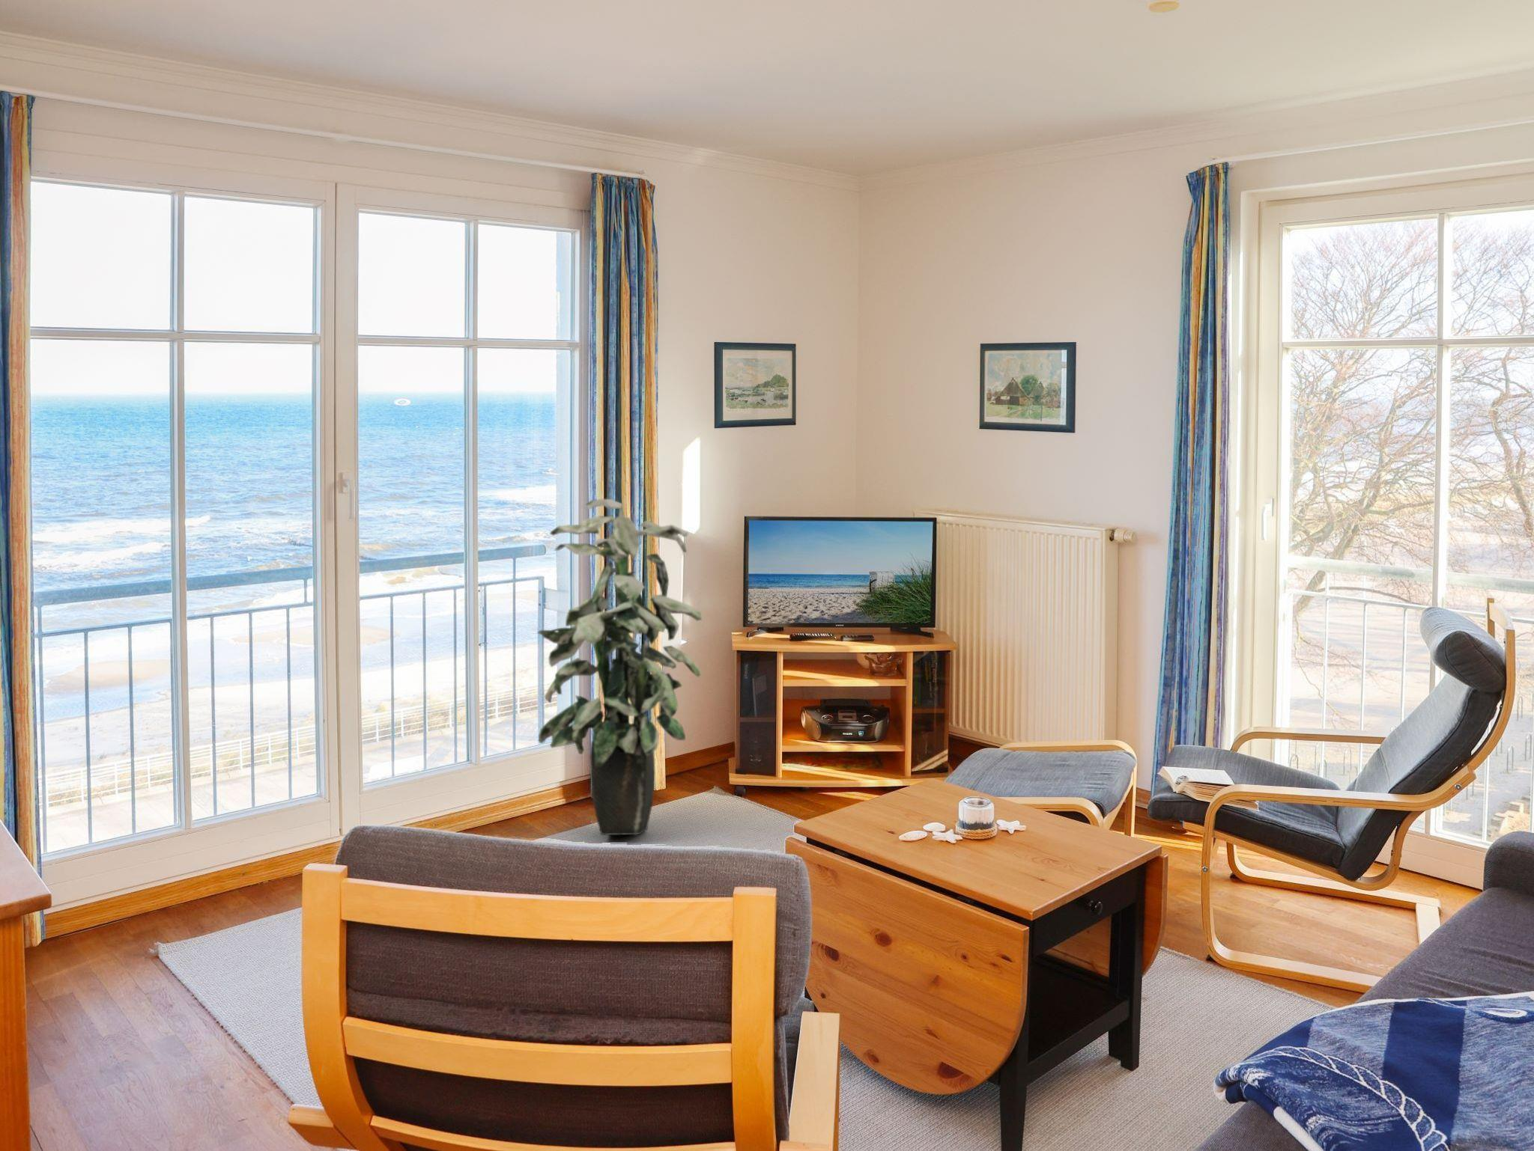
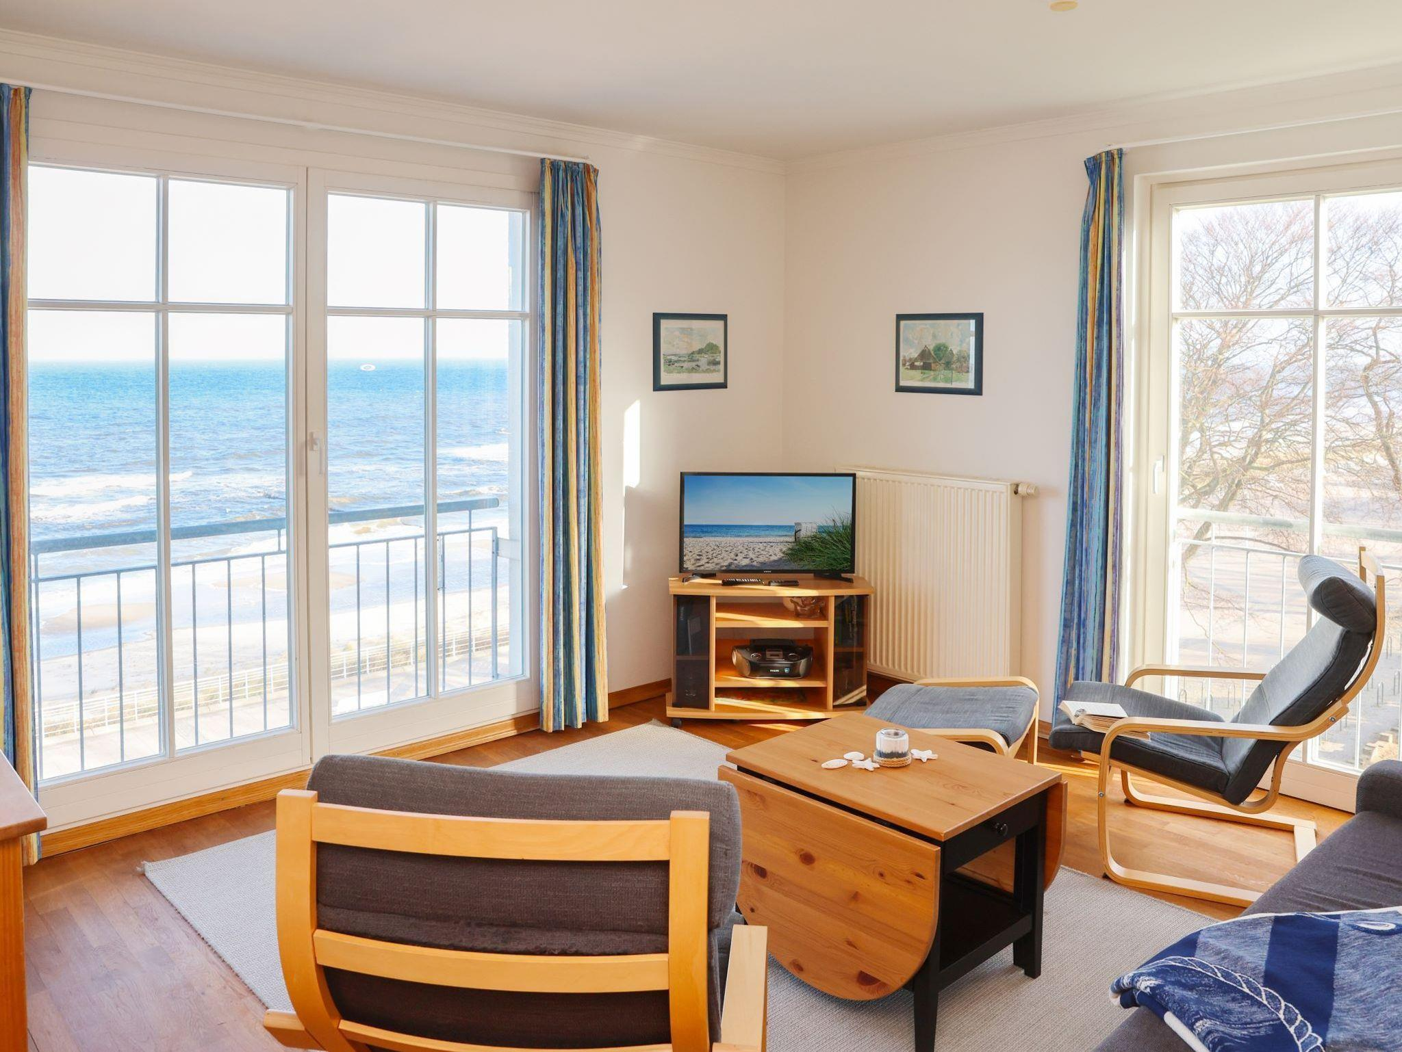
- indoor plant [536,498,703,835]
